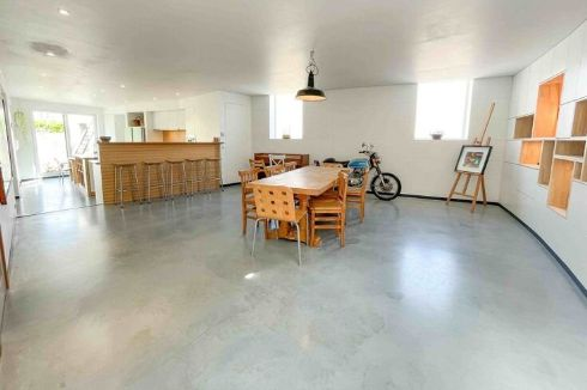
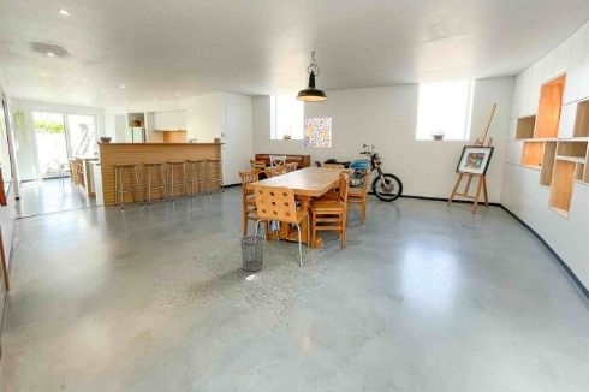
+ wastebasket [239,234,266,272]
+ wall art [303,117,333,148]
